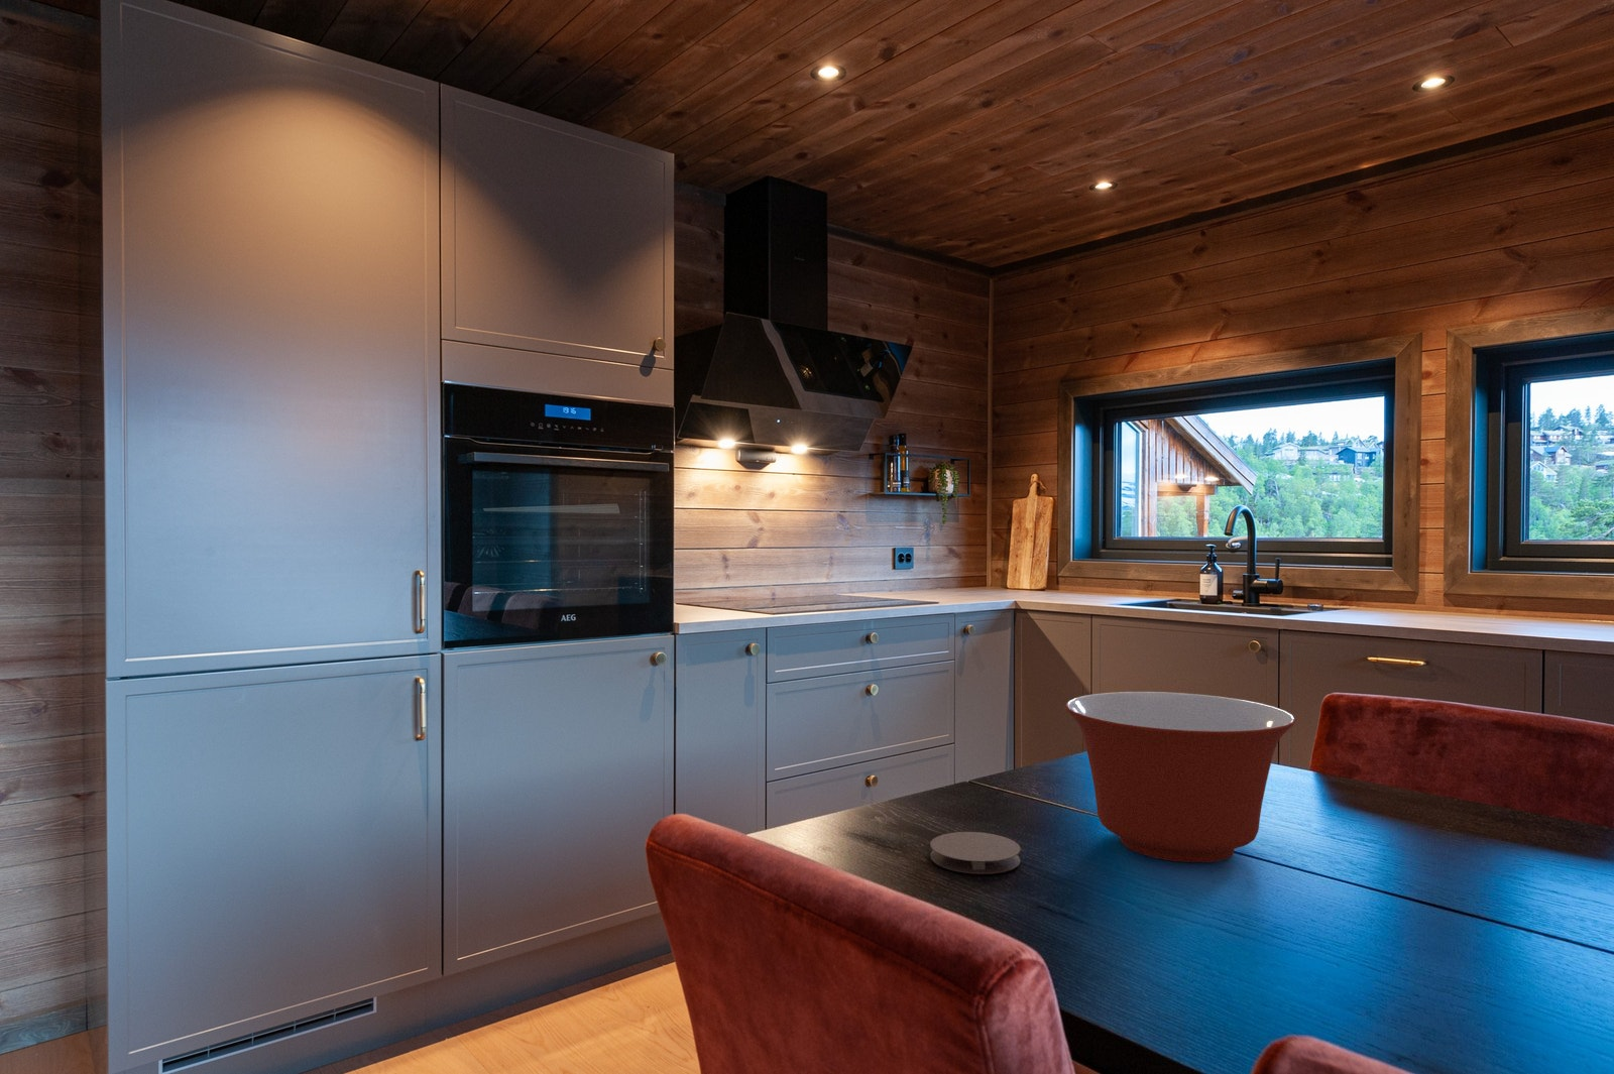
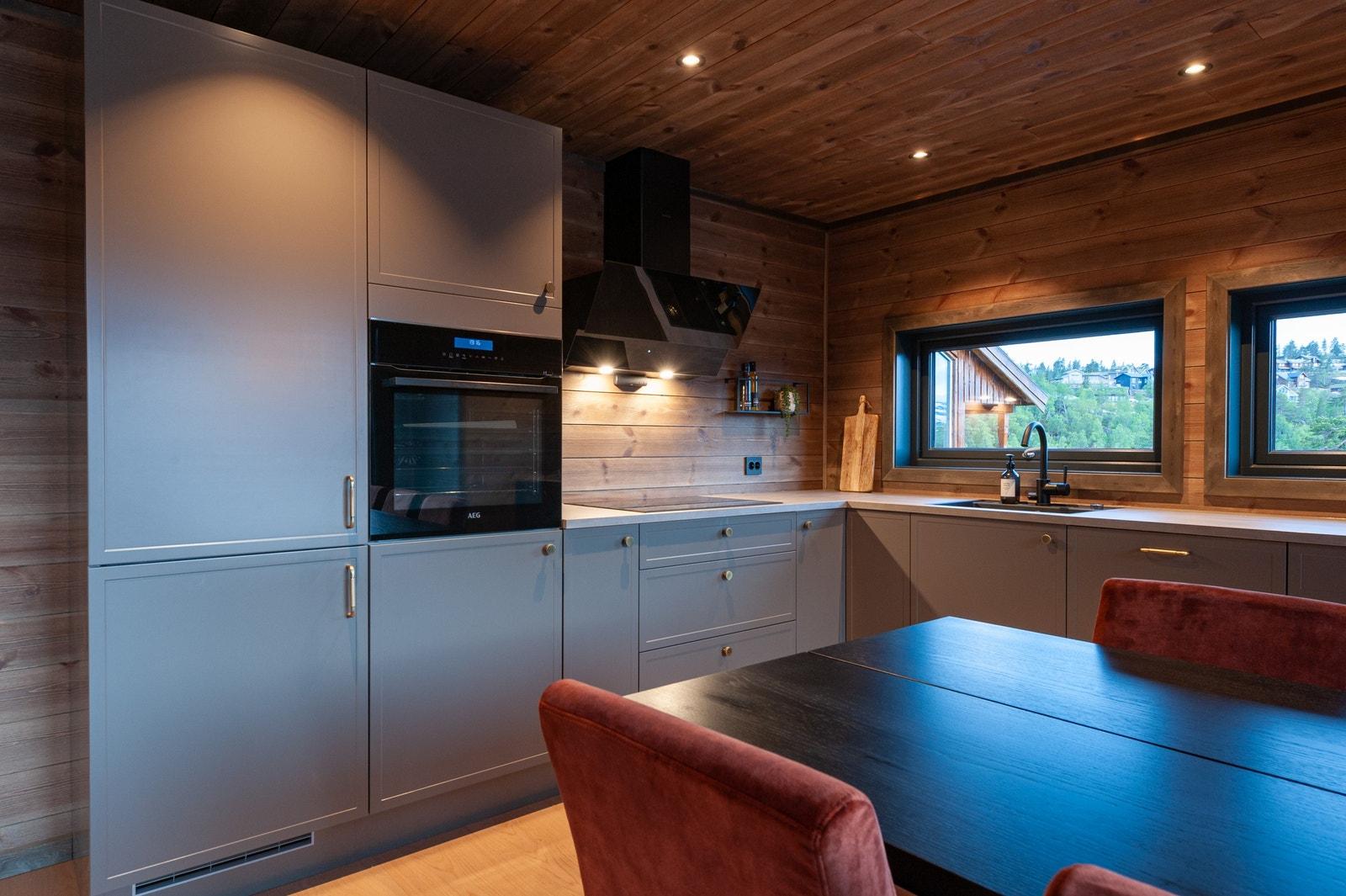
- coaster [929,831,1022,875]
- mixing bowl [1065,690,1296,863]
